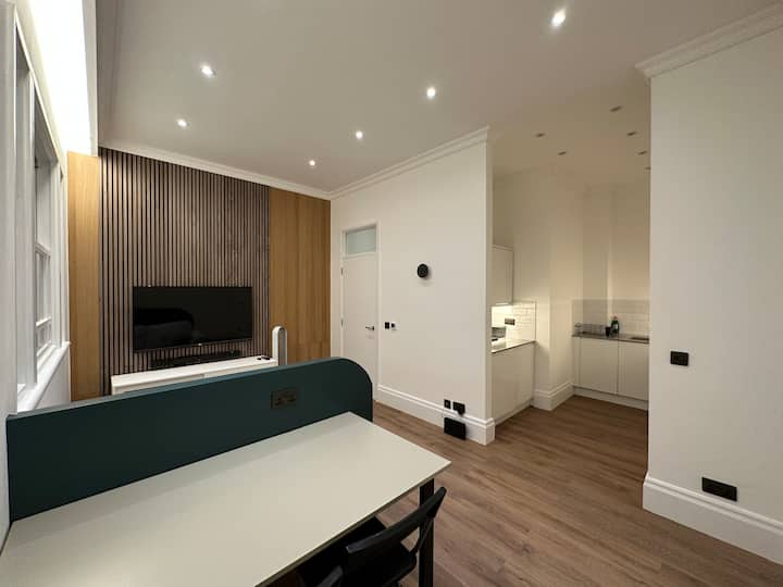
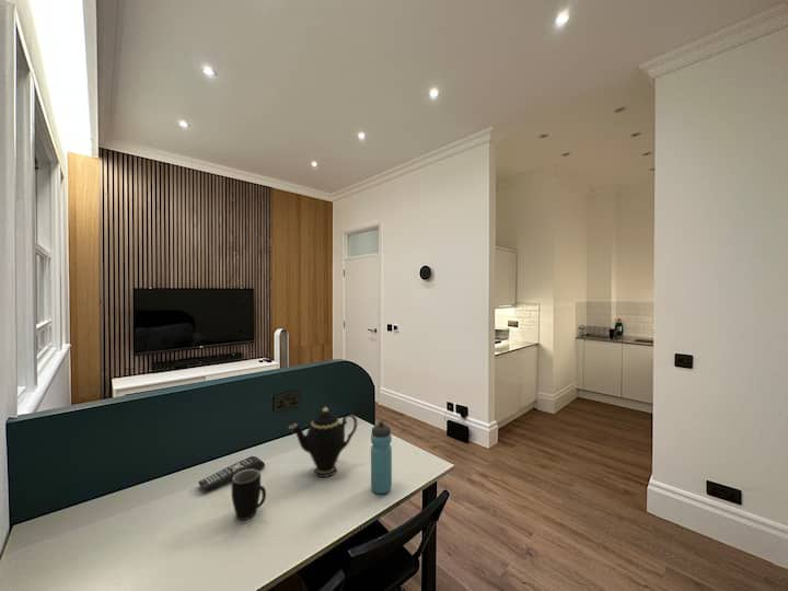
+ remote control [197,455,266,493]
+ teapot [288,406,358,478]
+ mug [231,468,267,521]
+ water bottle [370,420,393,495]
